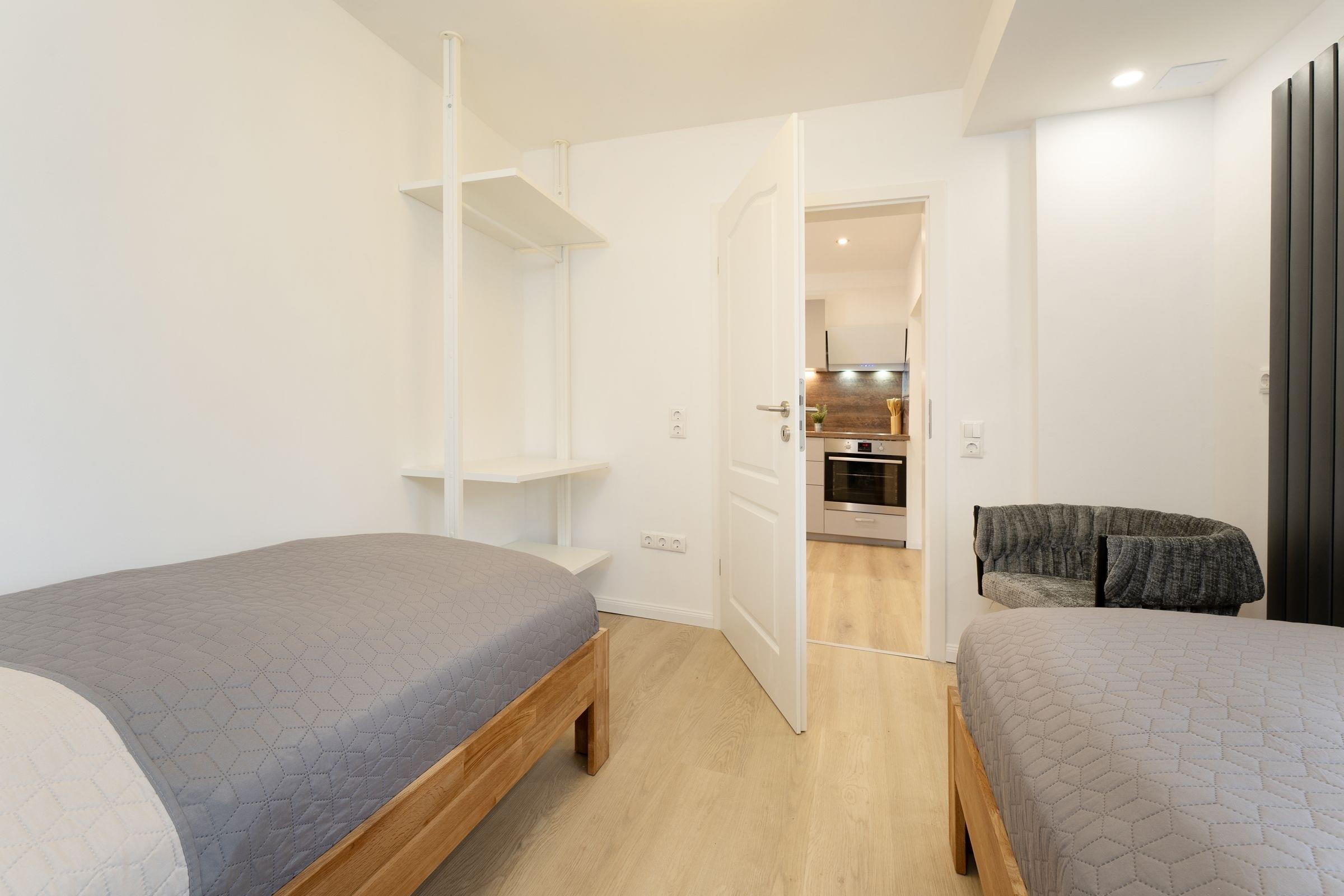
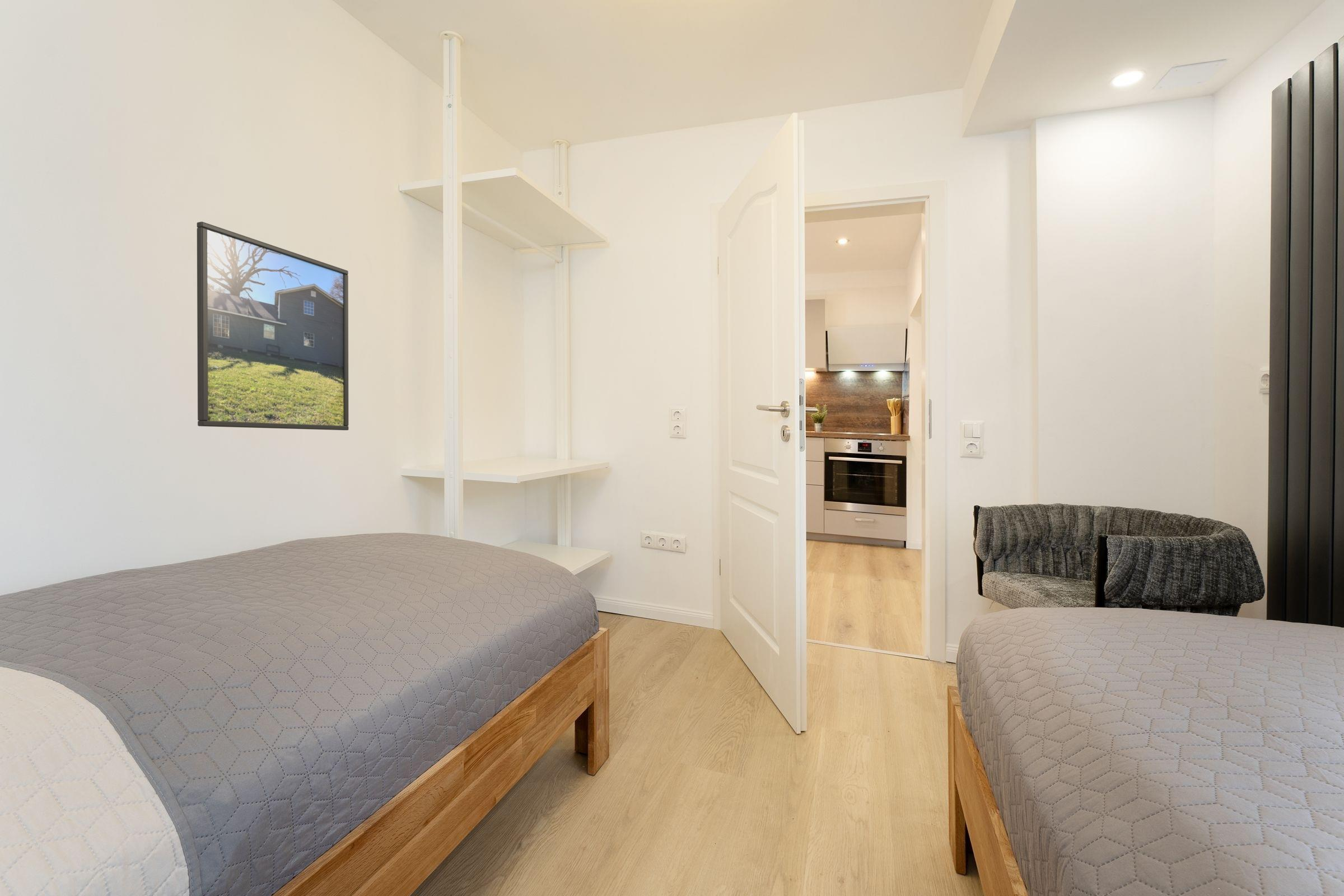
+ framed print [197,221,349,431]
